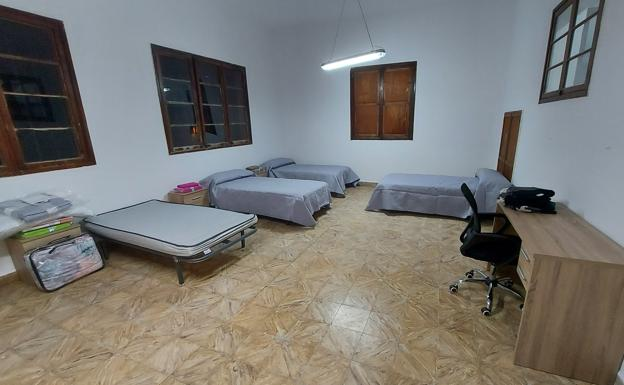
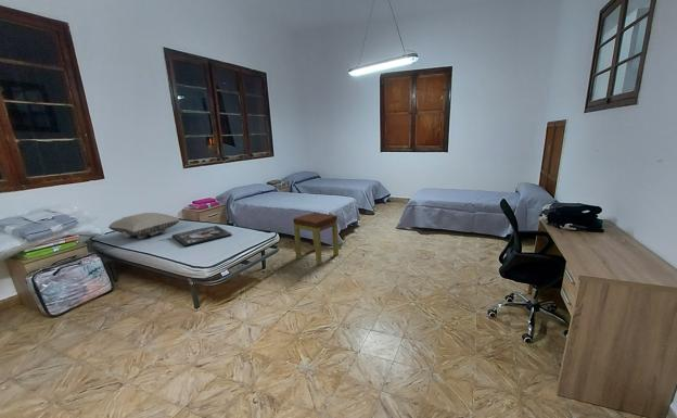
+ side table [292,212,340,266]
+ pillow [107,212,180,240]
+ framed painting [171,225,233,248]
